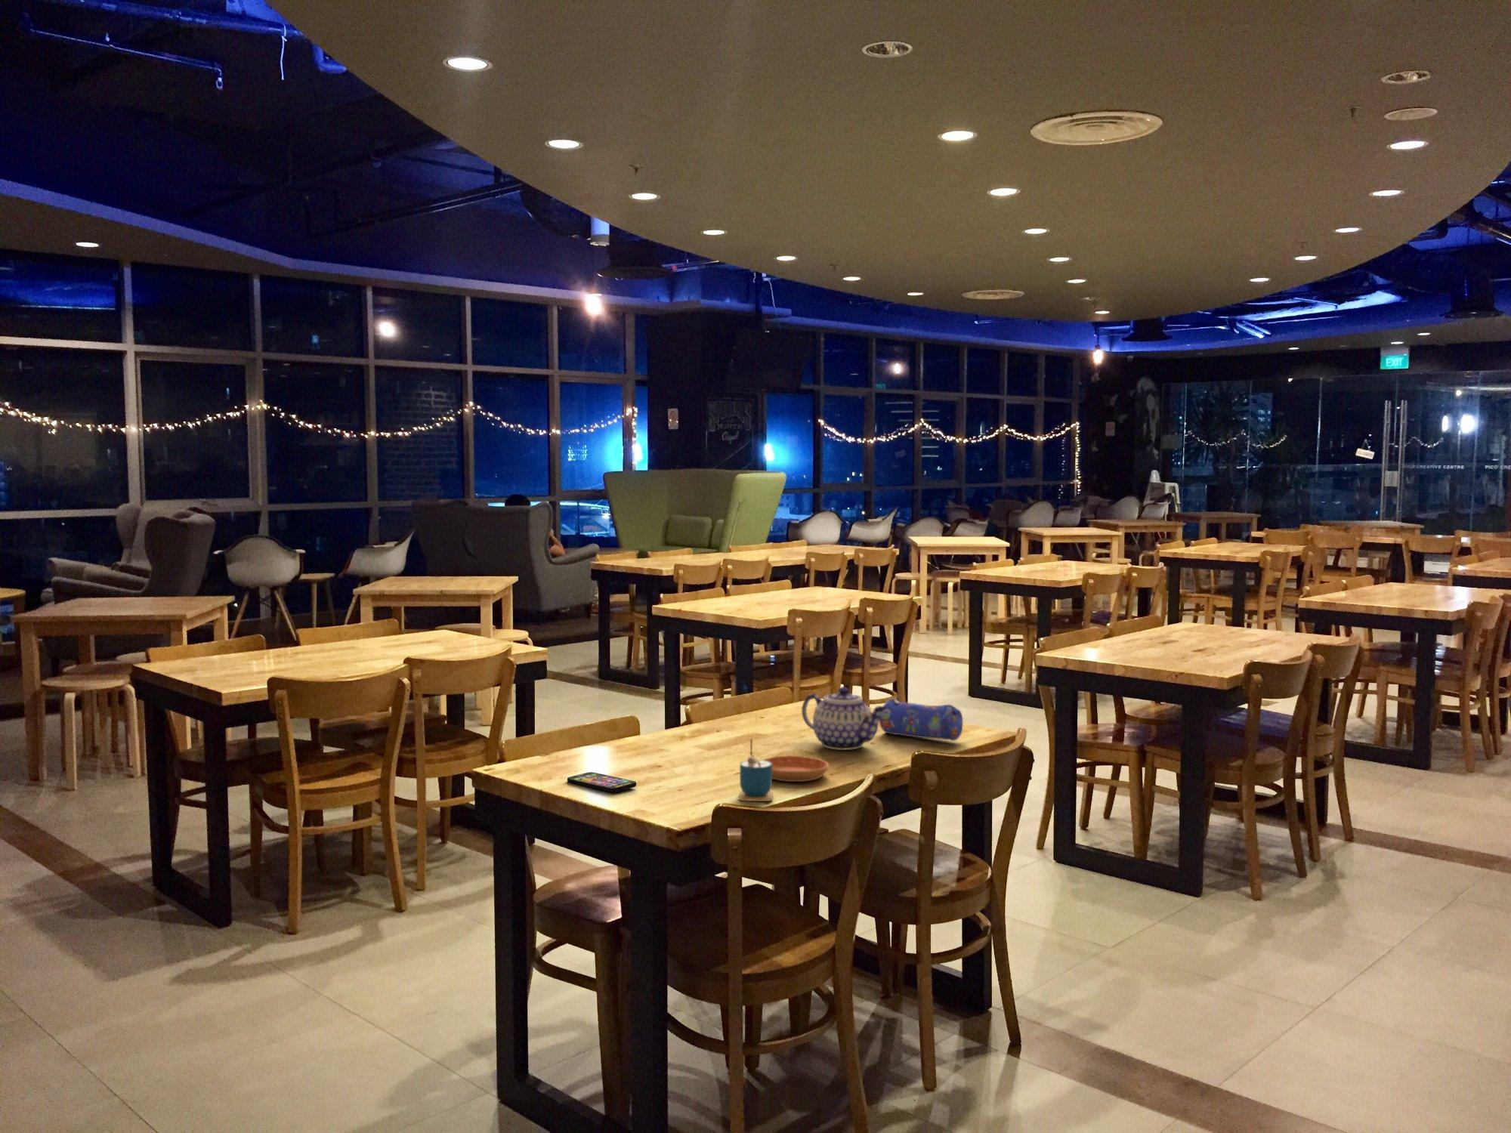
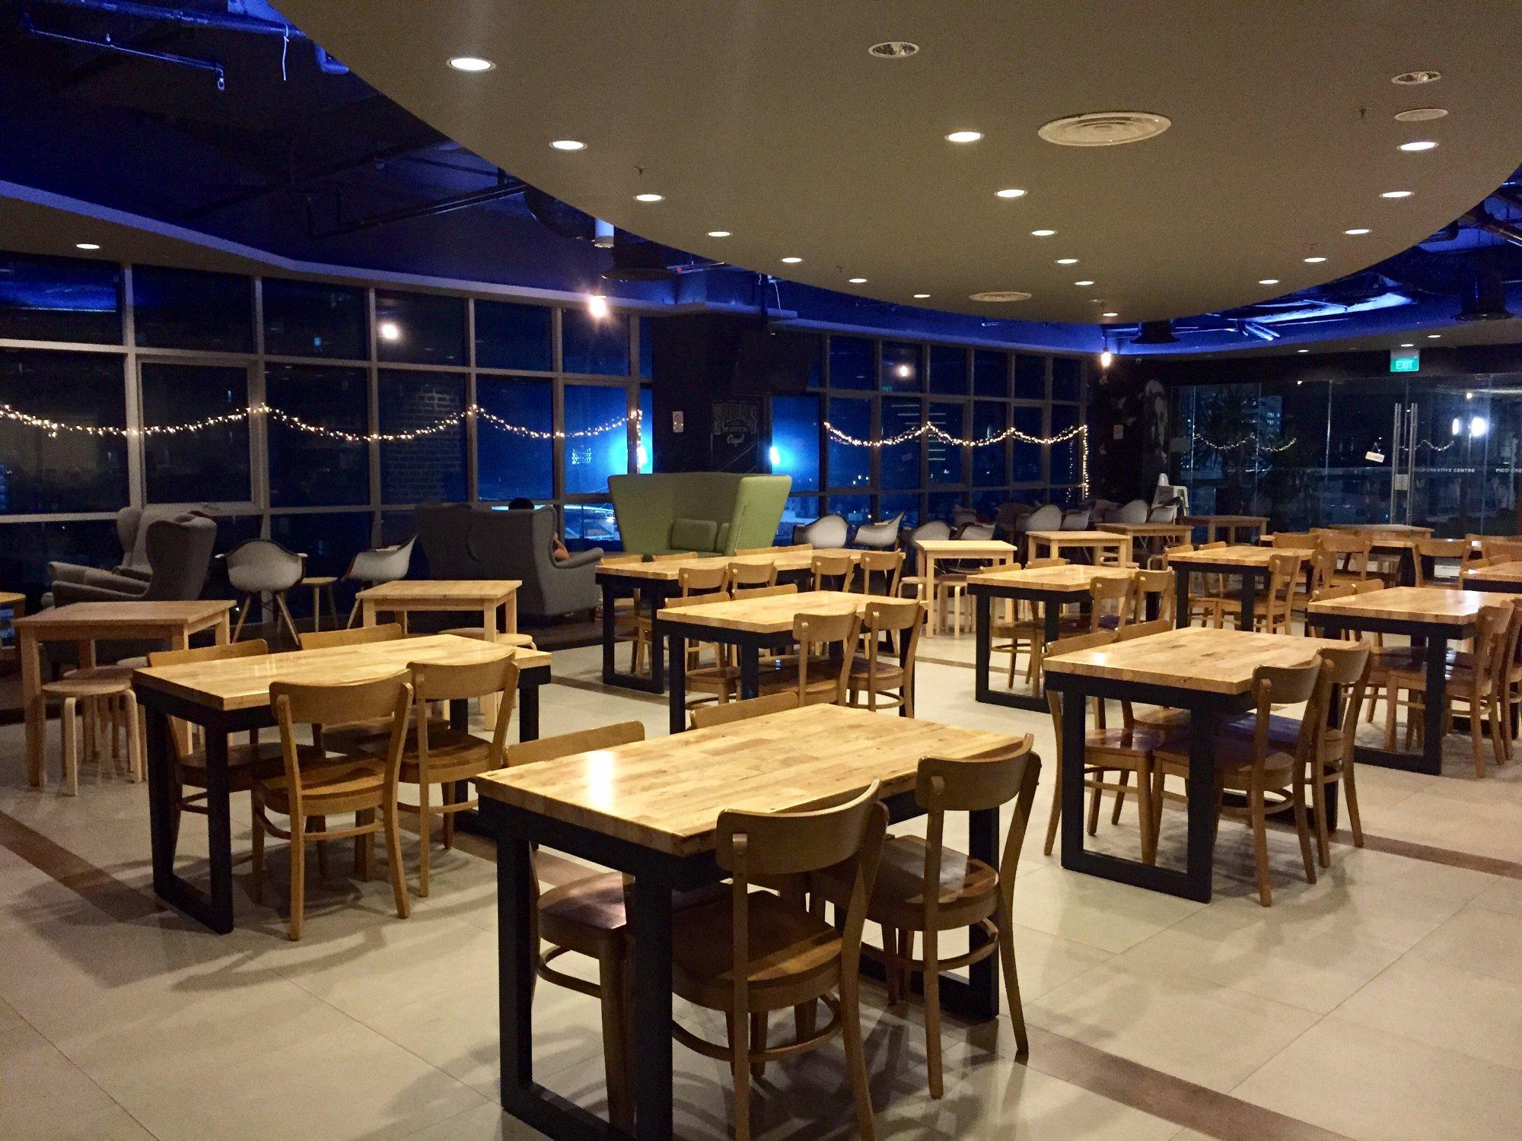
- saucer [760,756,829,783]
- cup [738,738,773,802]
- teapot [801,686,886,751]
- pencil case [879,697,964,741]
- smartphone [566,771,637,793]
